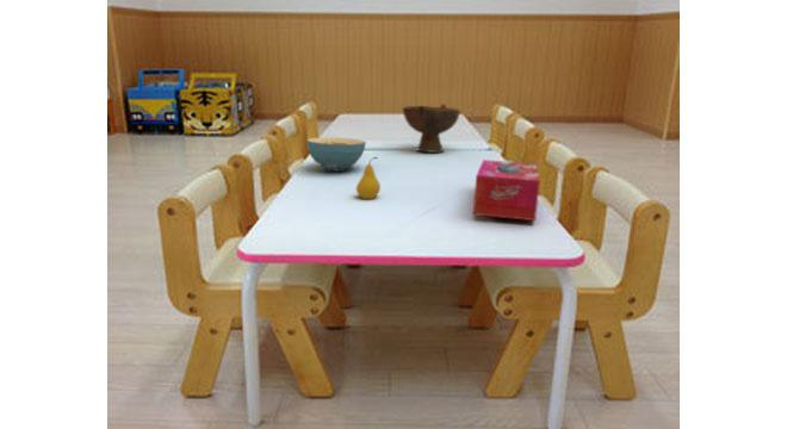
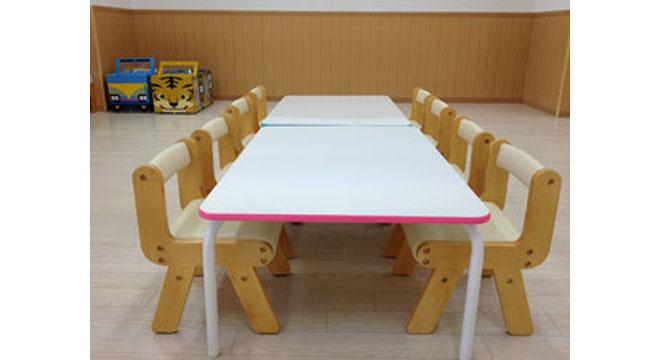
- cereal bowl [305,136,367,172]
- tissue box [472,158,541,222]
- fruit [355,156,382,200]
- bowl [402,102,461,154]
